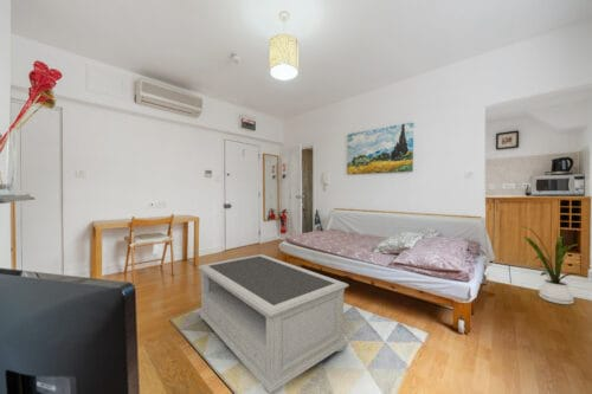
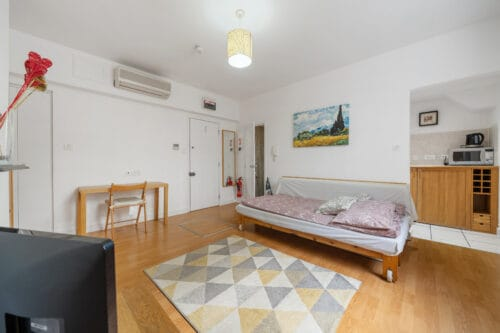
- house plant [520,225,587,305]
- coffee table [197,253,350,394]
